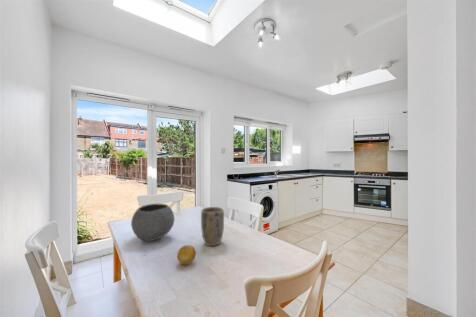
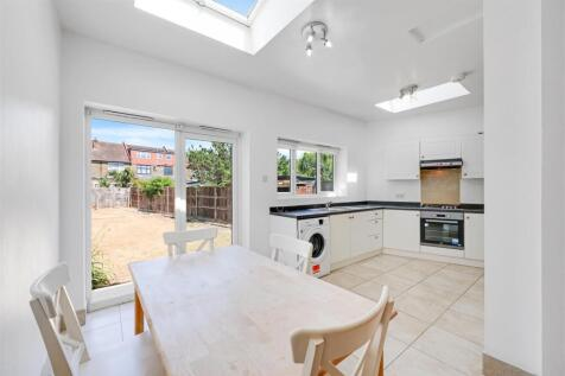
- plant pot [200,206,225,247]
- fruit [176,244,197,266]
- bowl [130,203,176,242]
